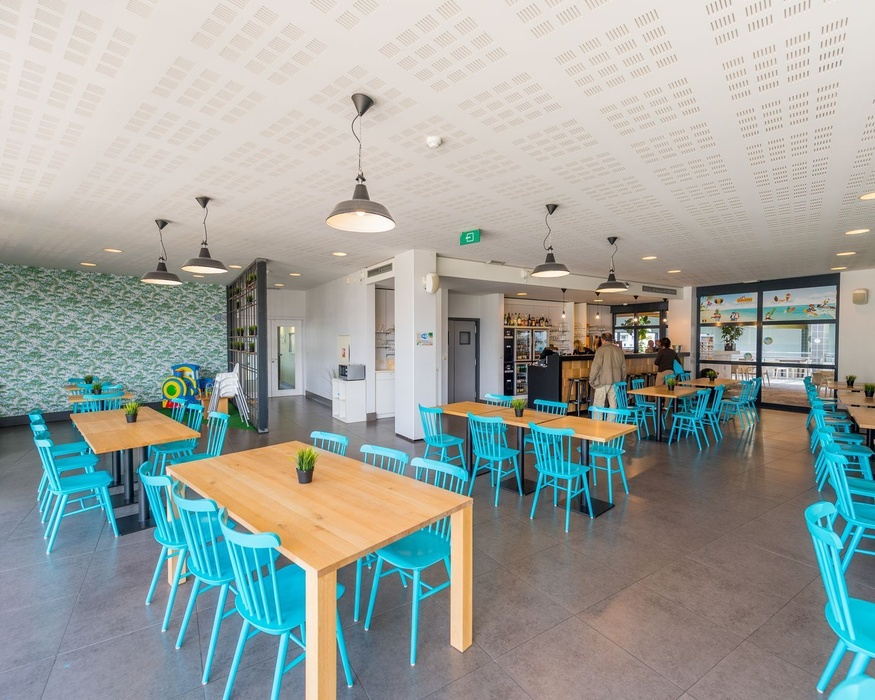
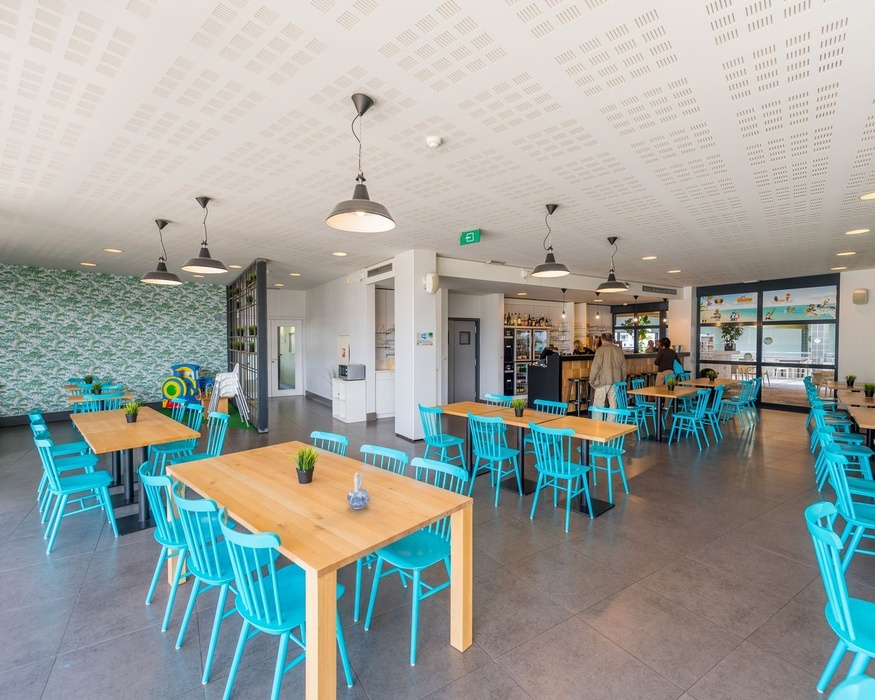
+ ceramic pitcher [346,472,371,510]
